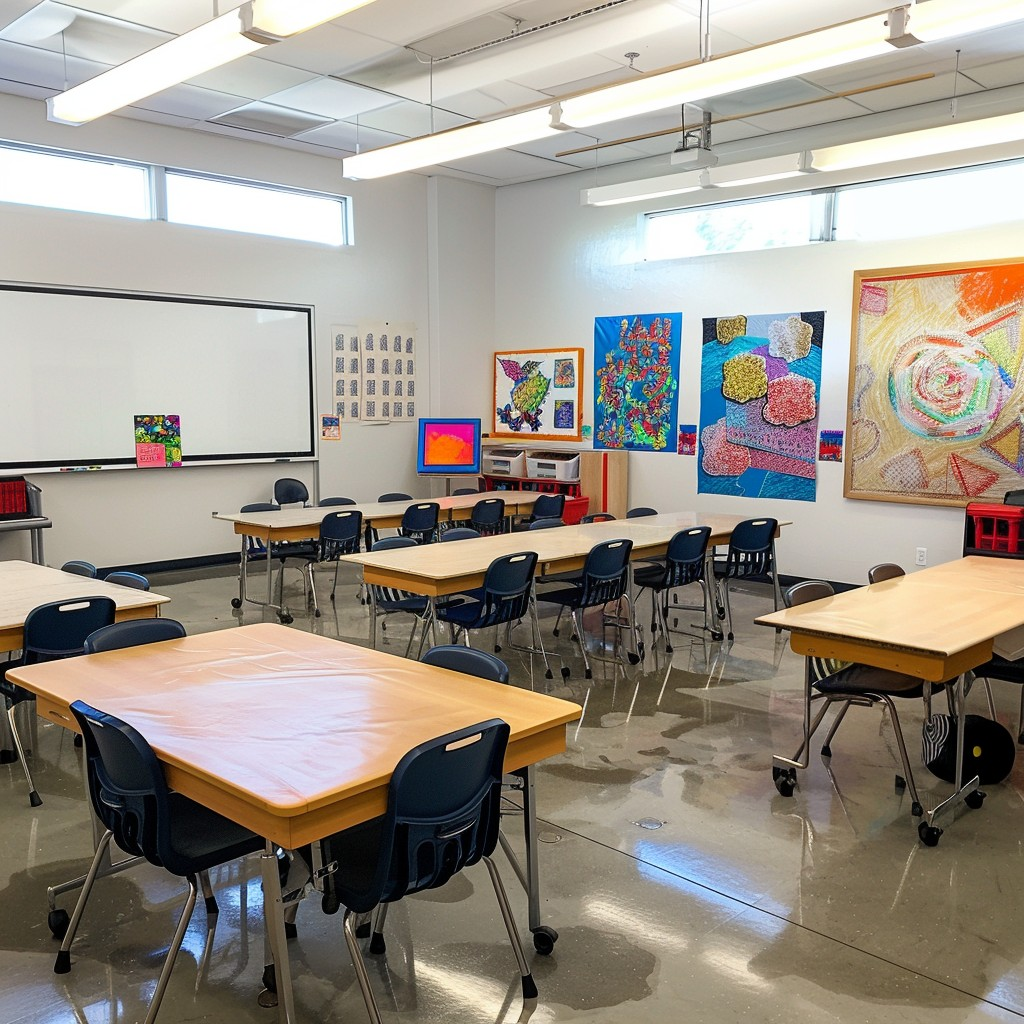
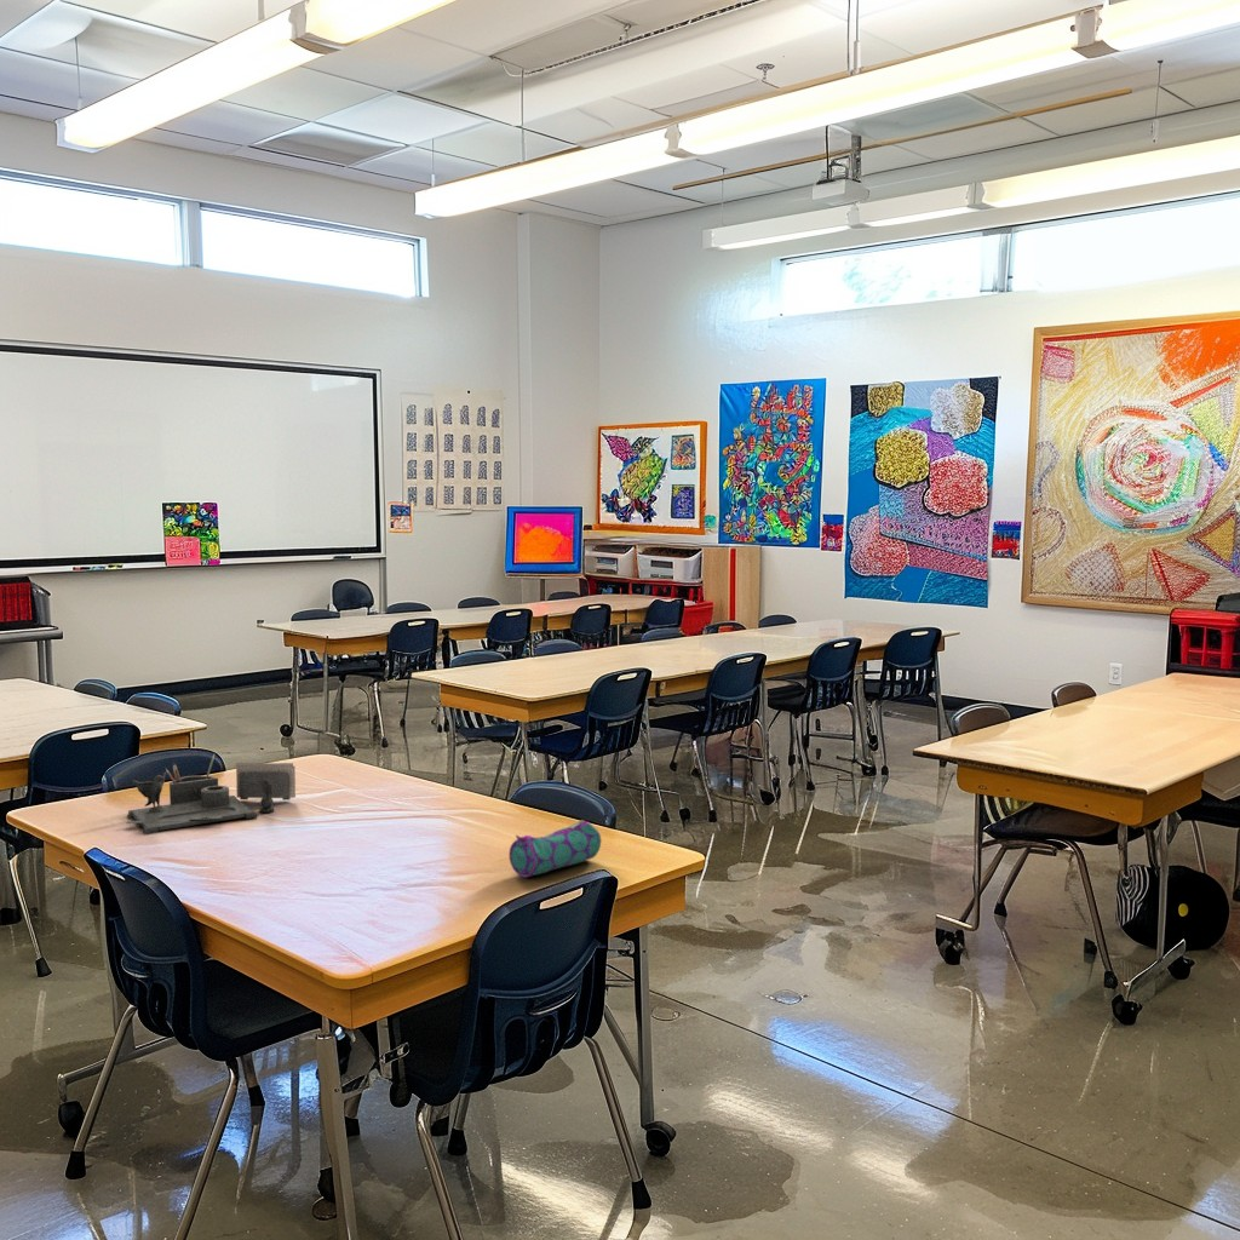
+ pencil case [507,819,602,879]
+ desk organizer [126,750,297,836]
